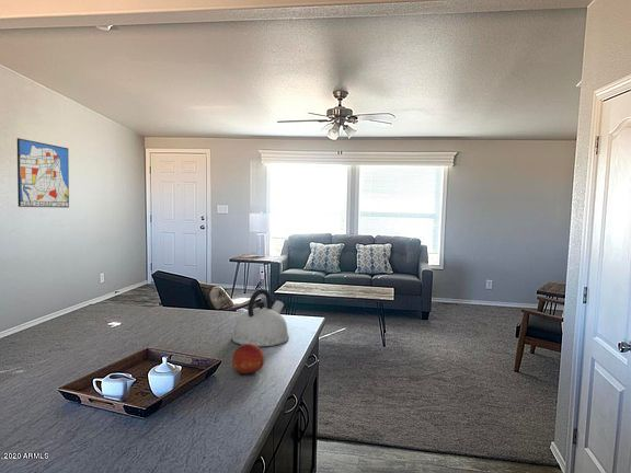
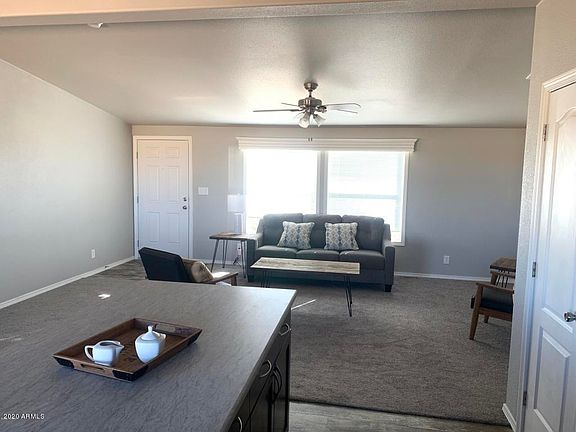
- wall art [16,137,70,209]
- fruit [231,344,265,377]
- kettle [231,288,290,347]
